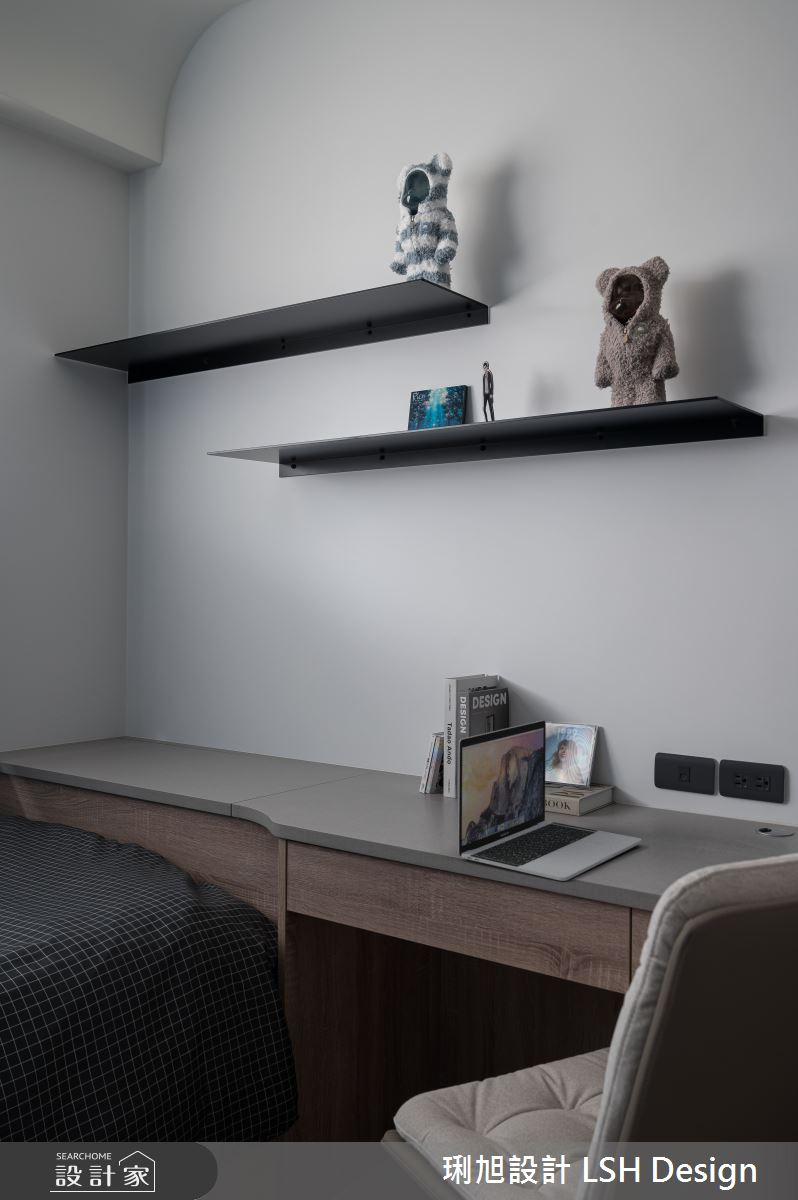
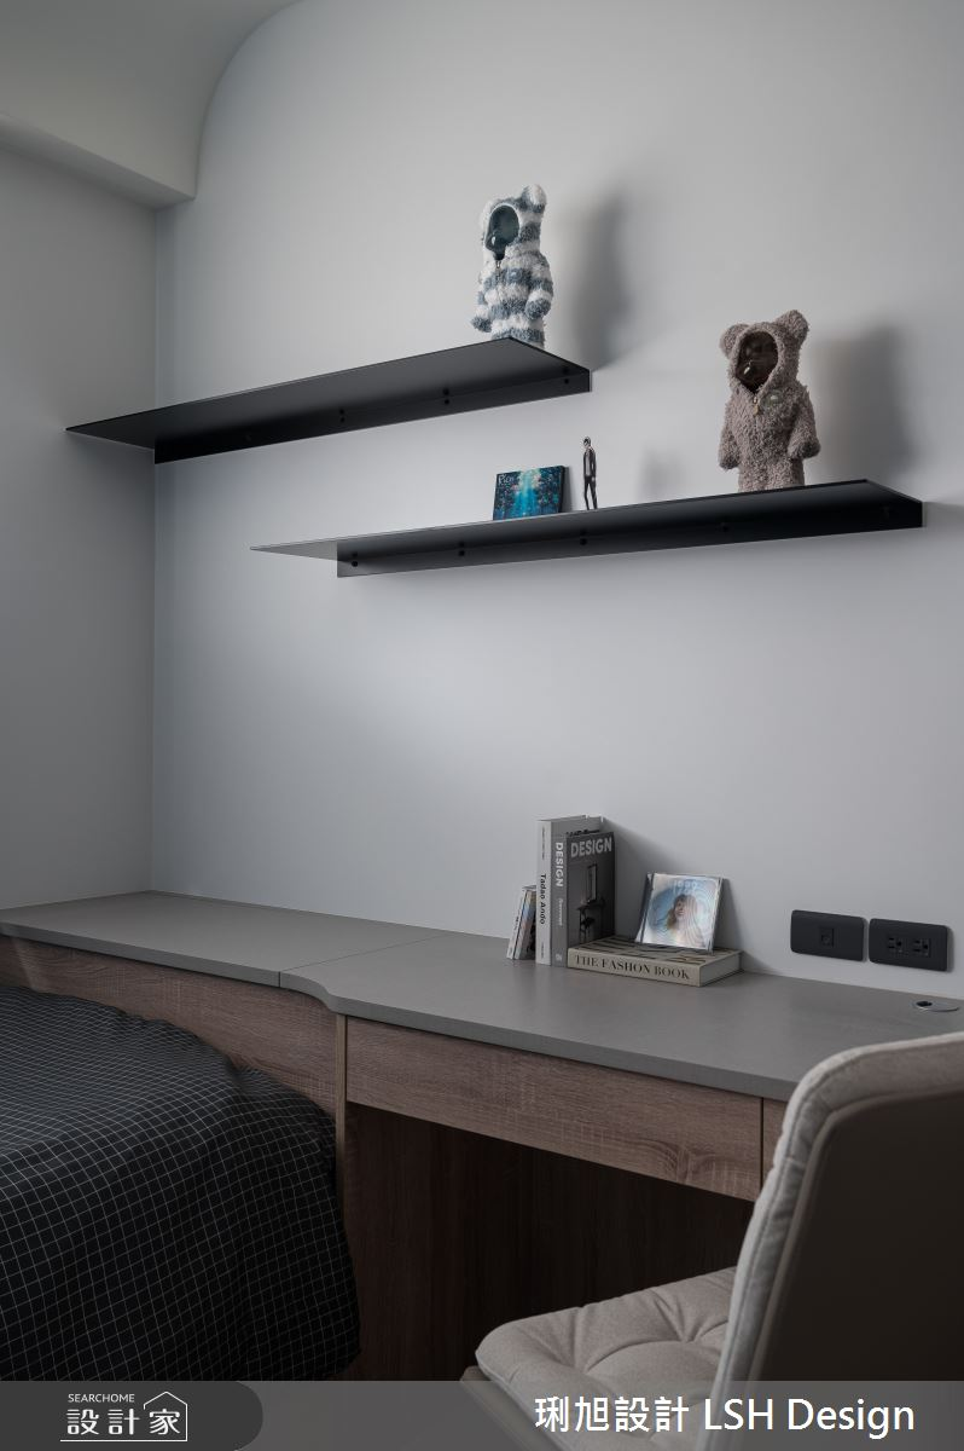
- laptop [457,719,643,882]
